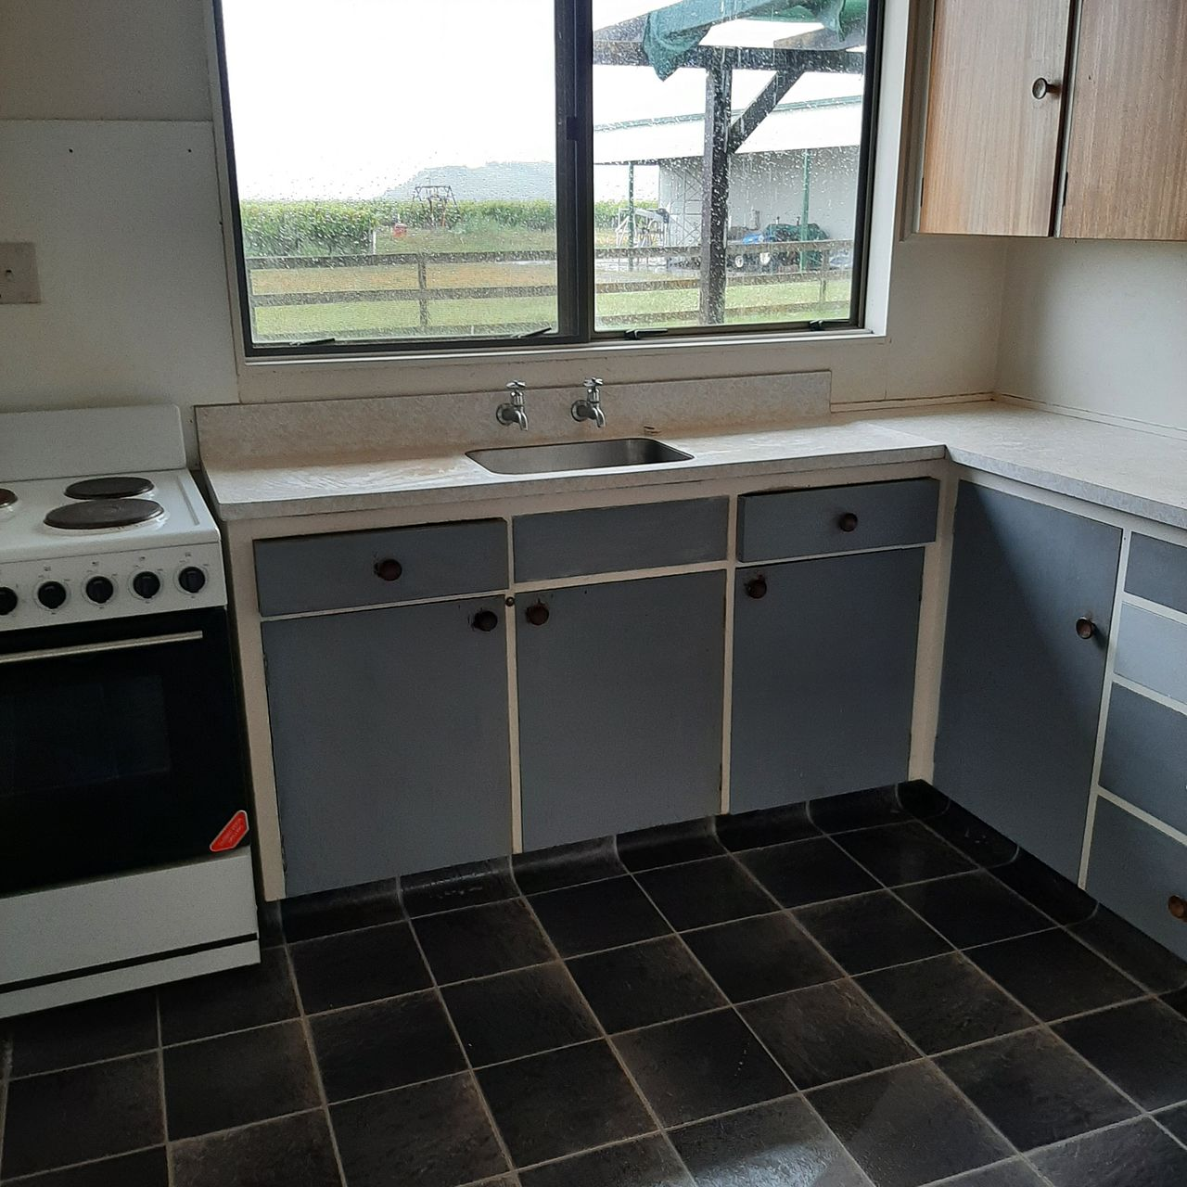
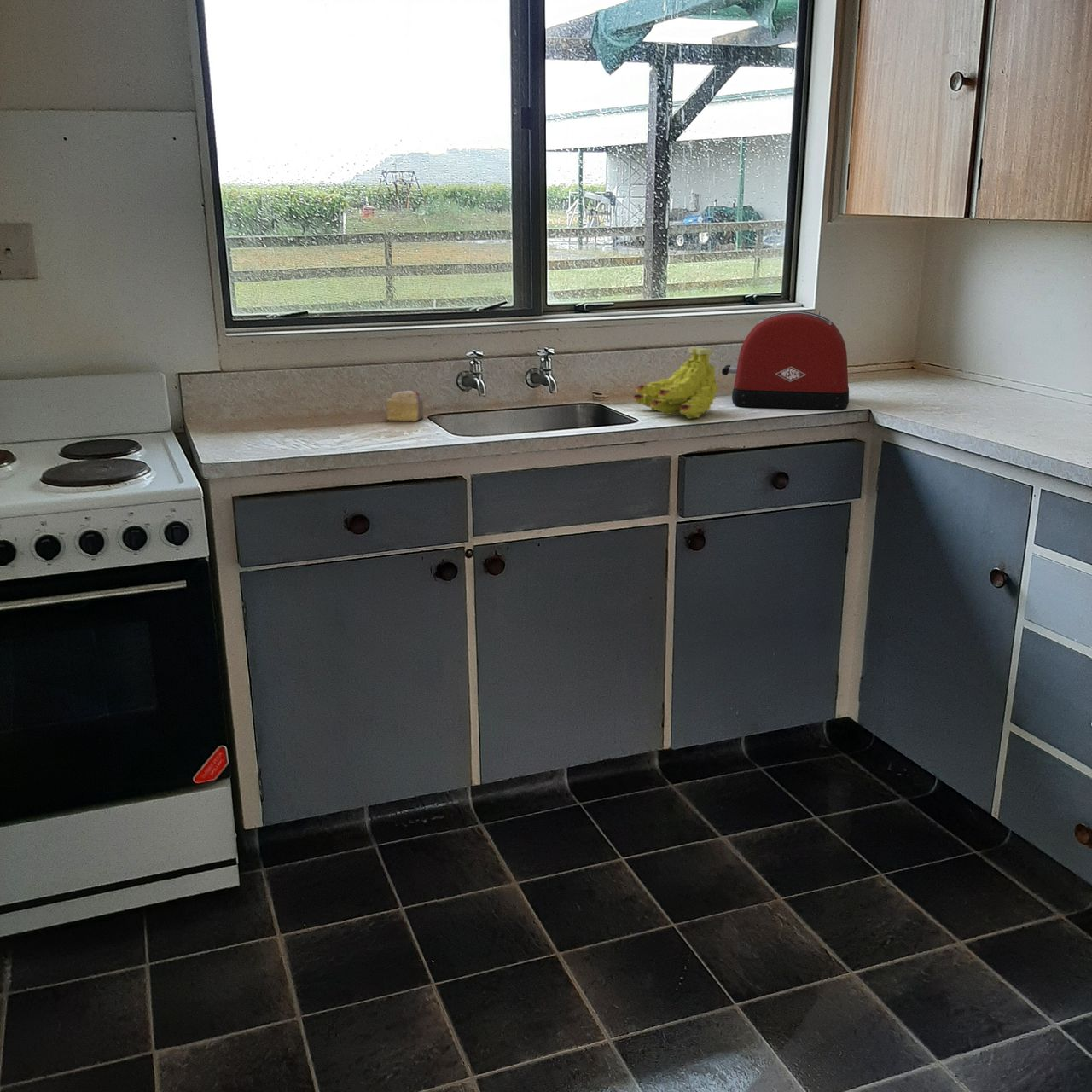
+ cake slice [386,390,425,422]
+ fruit [632,346,718,420]
+ toaster [721,310,850,410]
